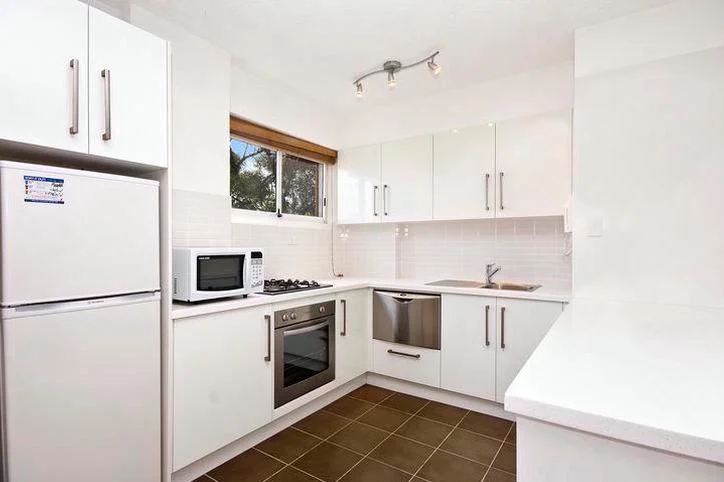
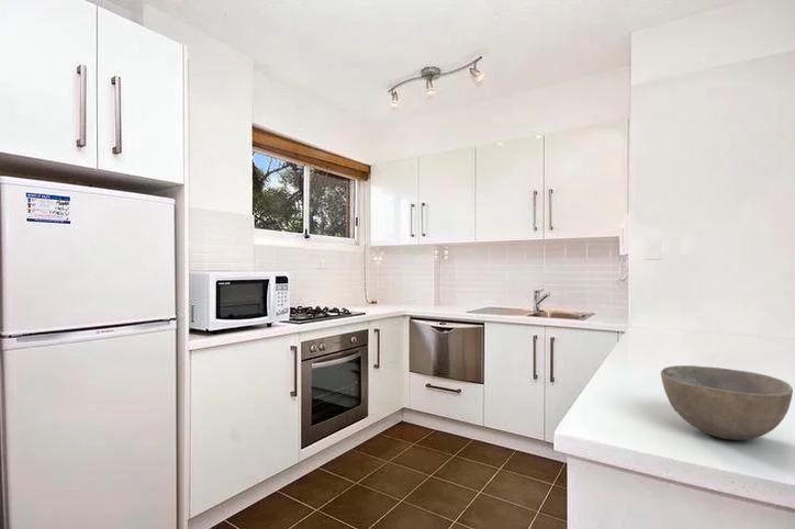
+ bowl [660,364,794,441]
